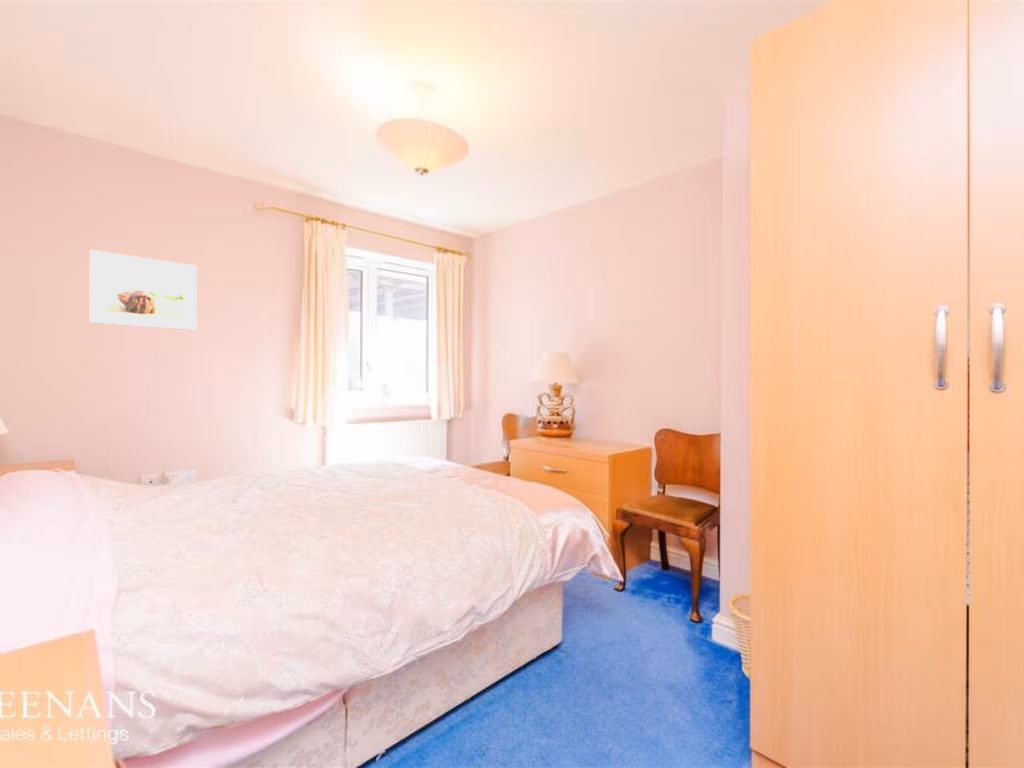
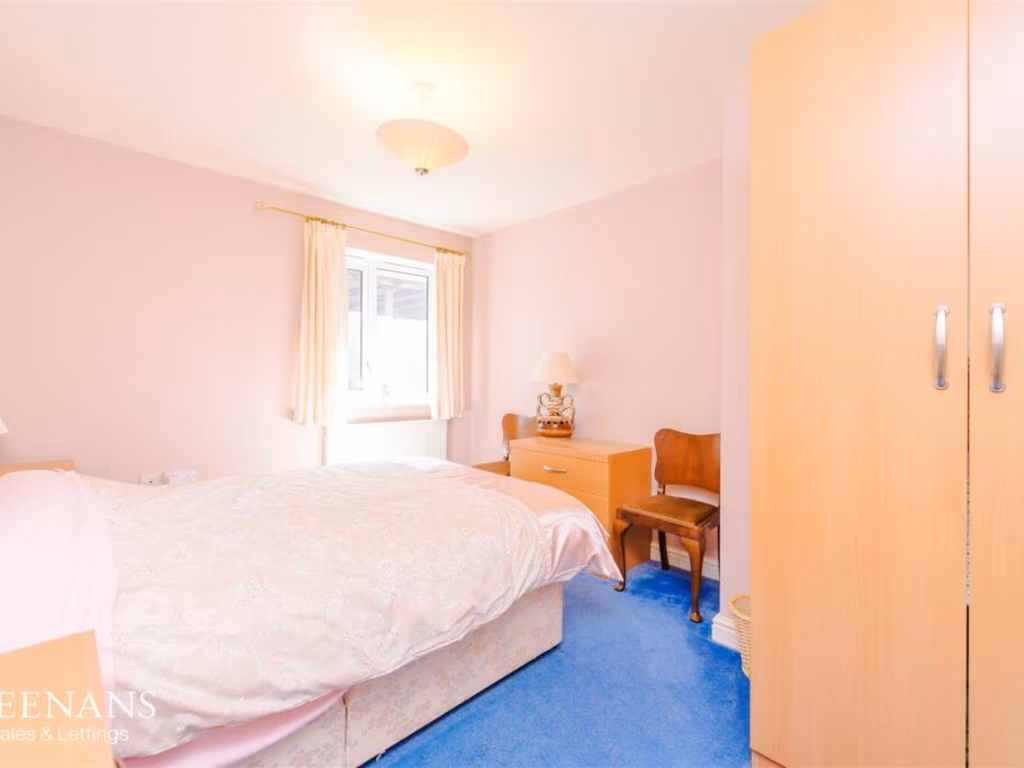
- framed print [88,249,198,331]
